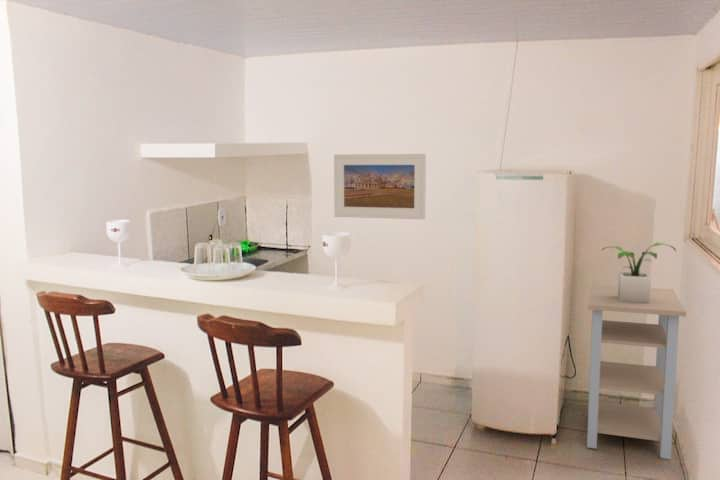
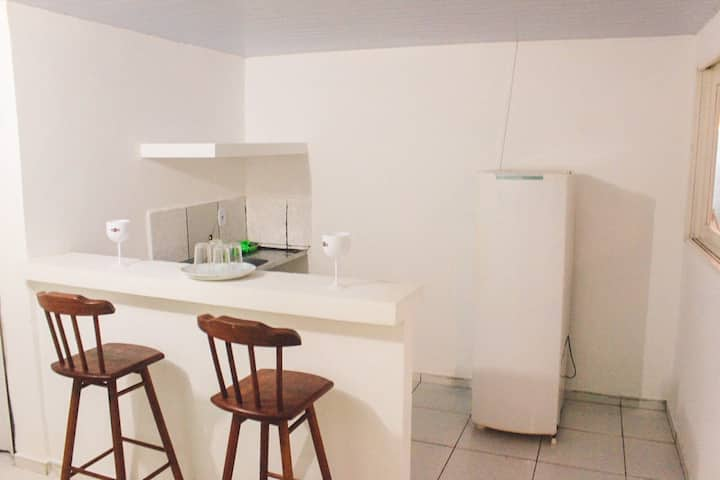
- potted plant [601,242,677,303]
- shelving unit [586,284,687,460]
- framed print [333,153,427,220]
